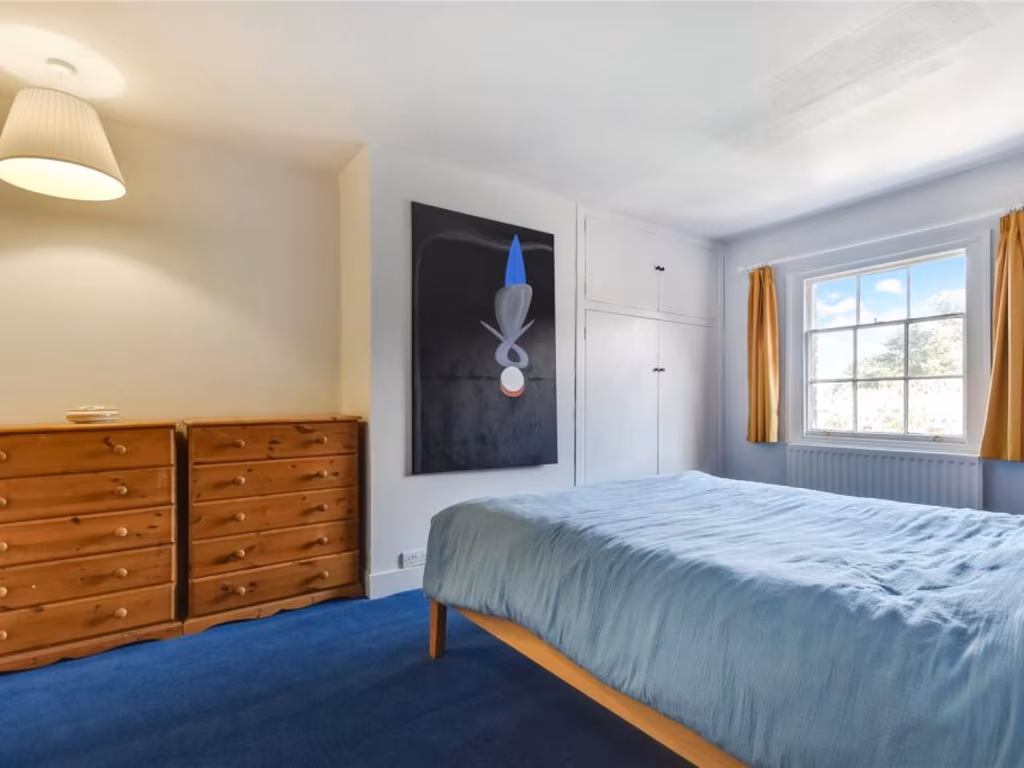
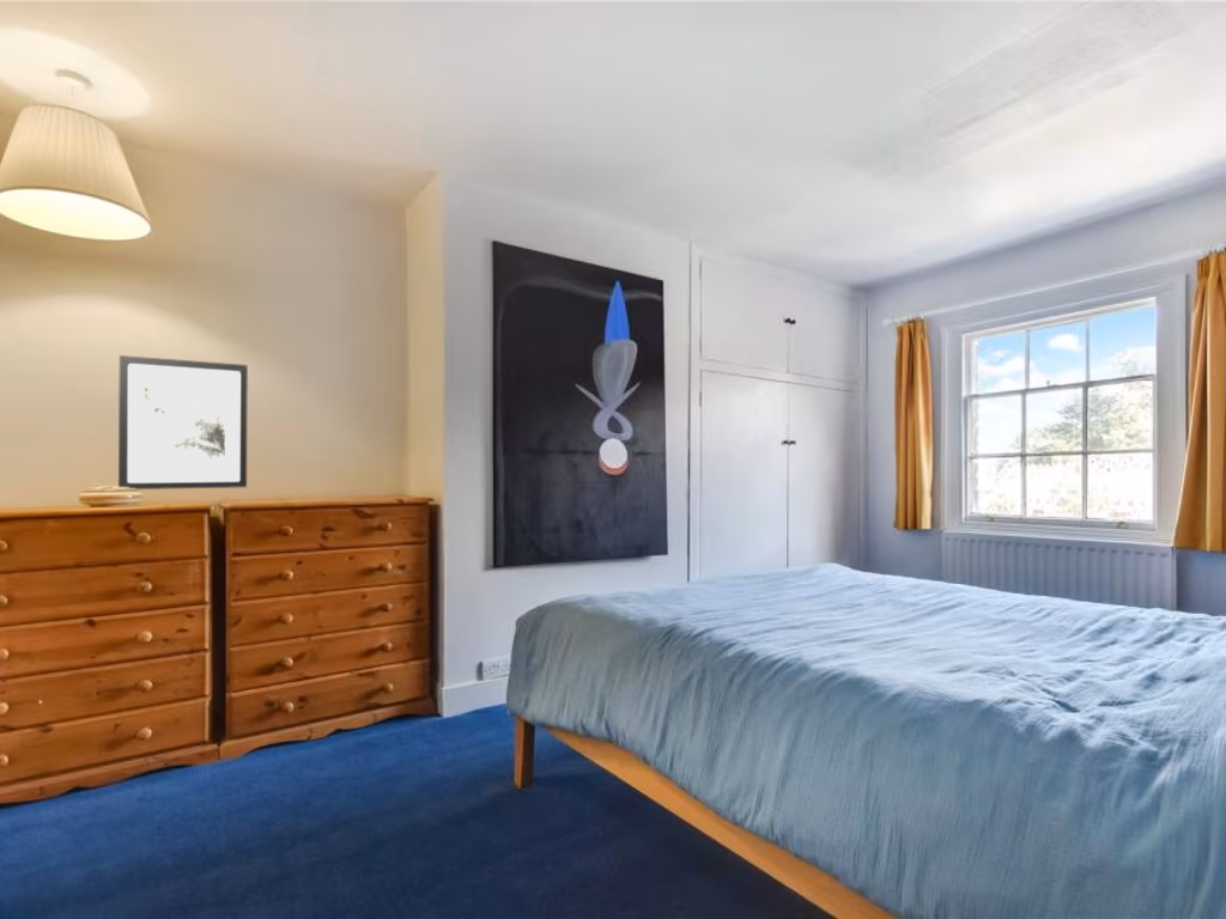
+ wall art [117,354,249,491]
